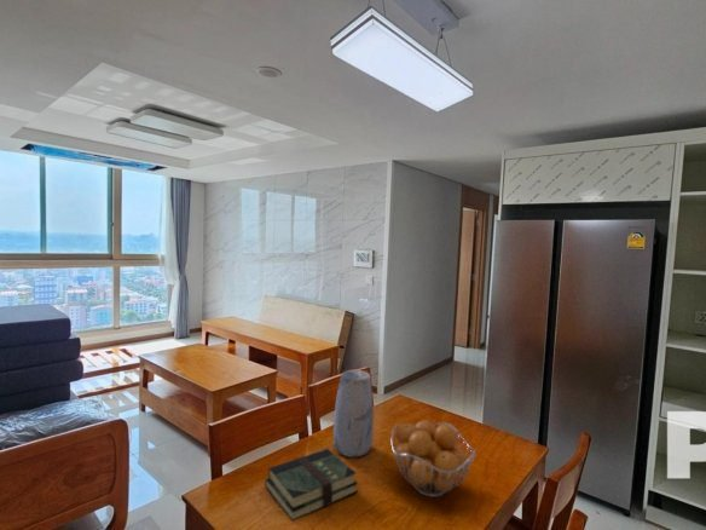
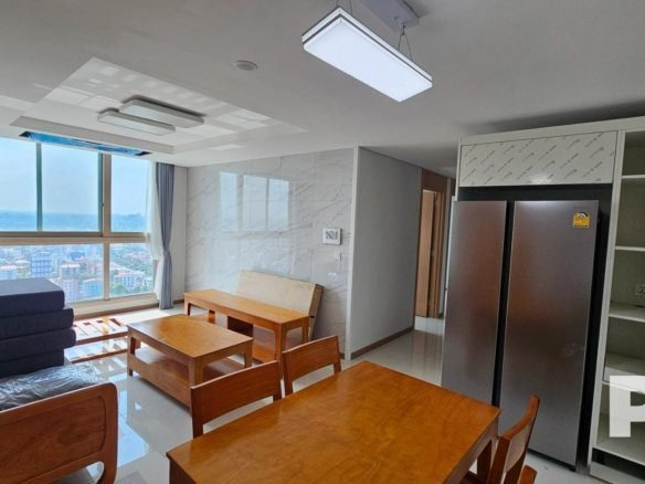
- vase [332,369,375,459]
- book [264,448,359,522]
- fruit basket [390,419,478,499]
